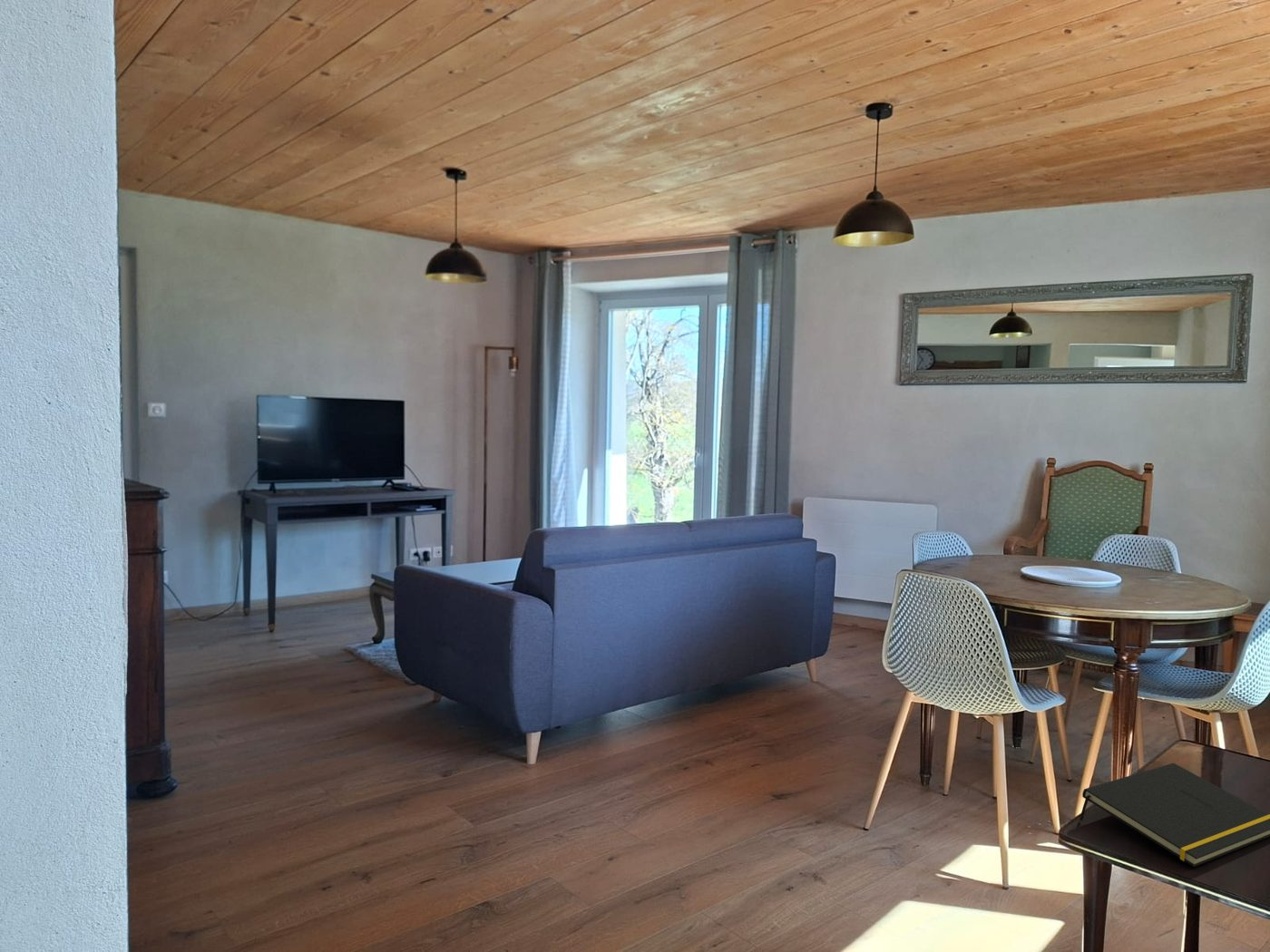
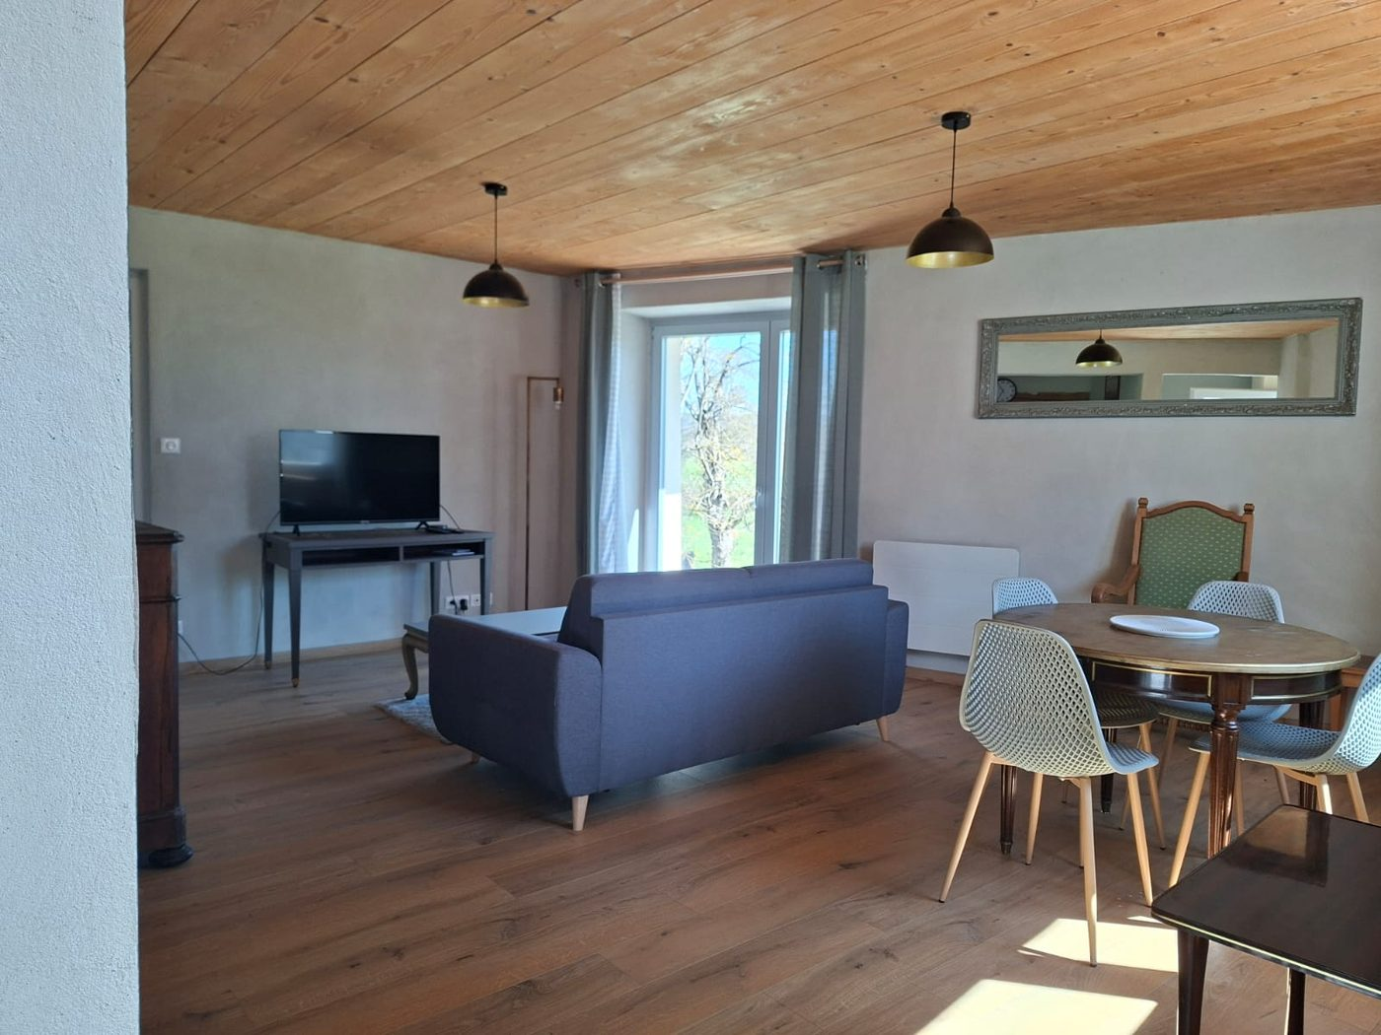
- notepad [1079,763,1270,868]
